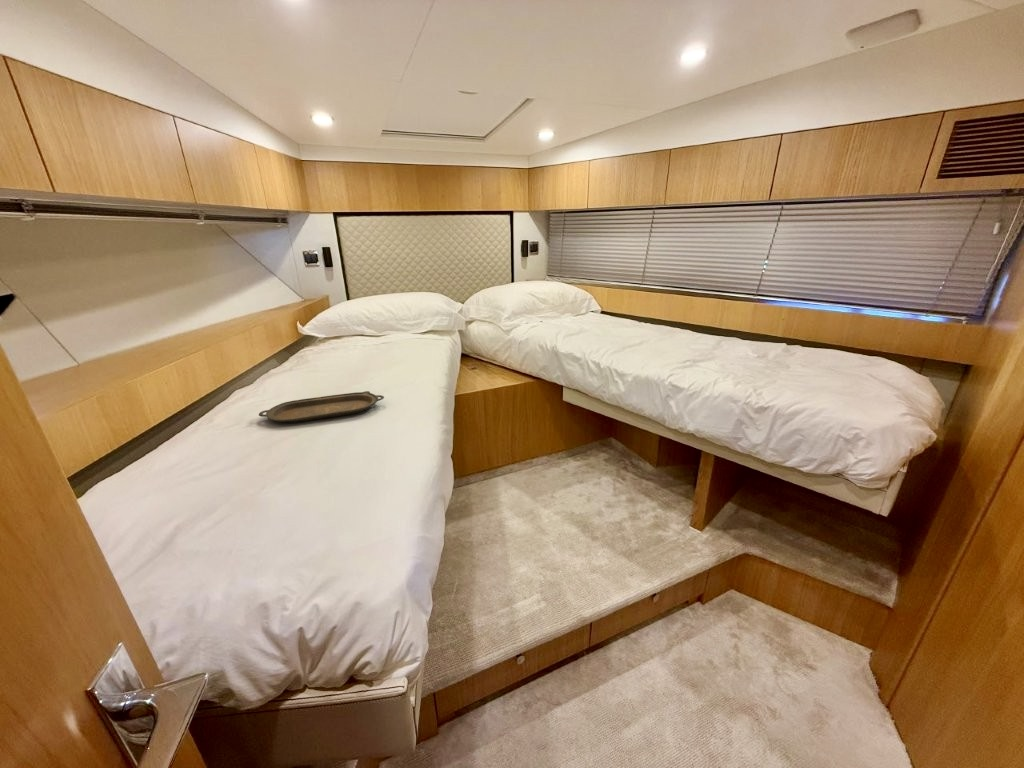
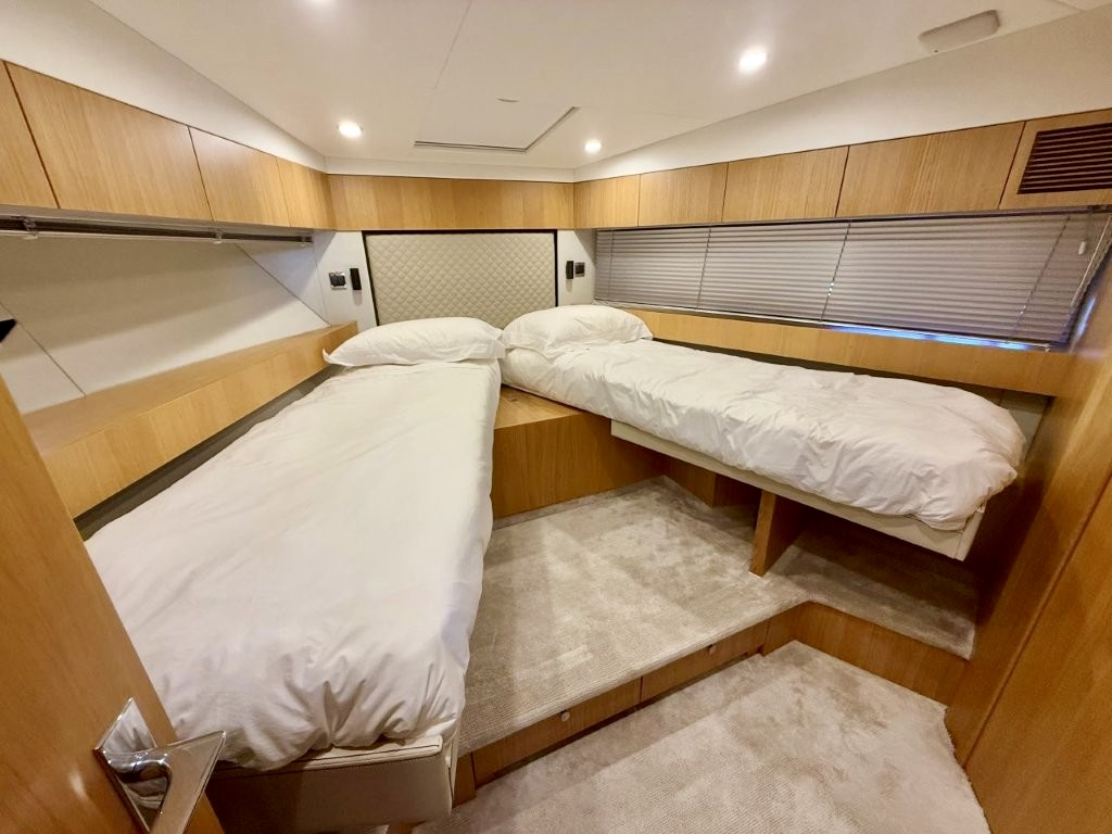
- serving tray [258,390,385,424]
